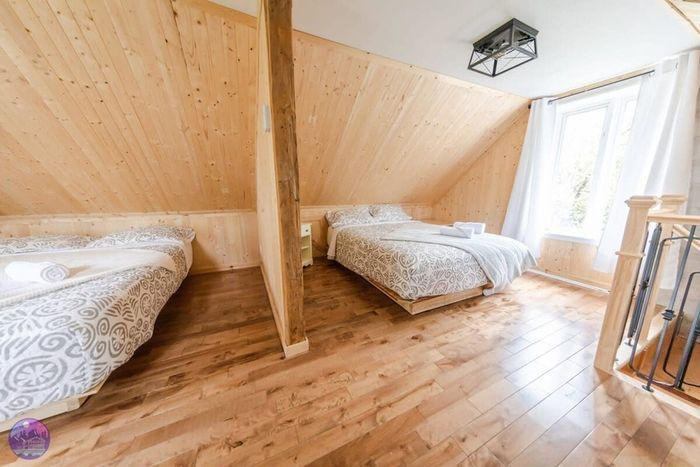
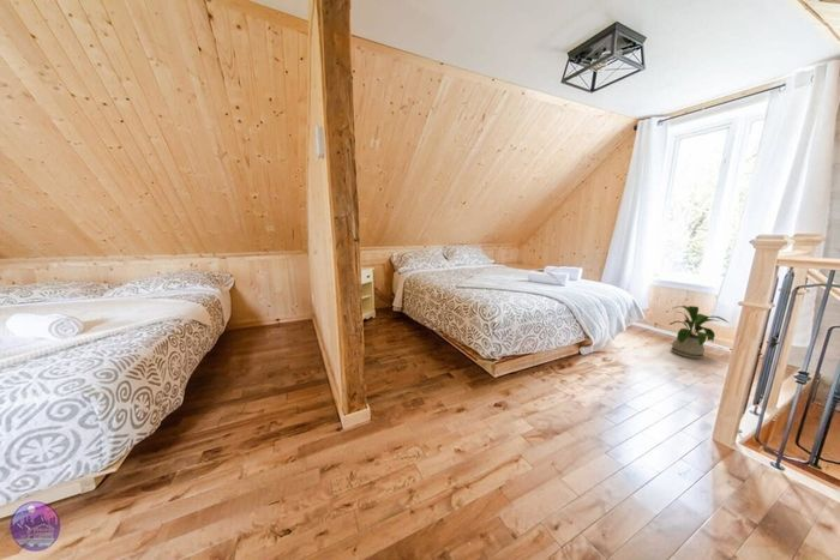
+ house plant [667,305,731,360]
